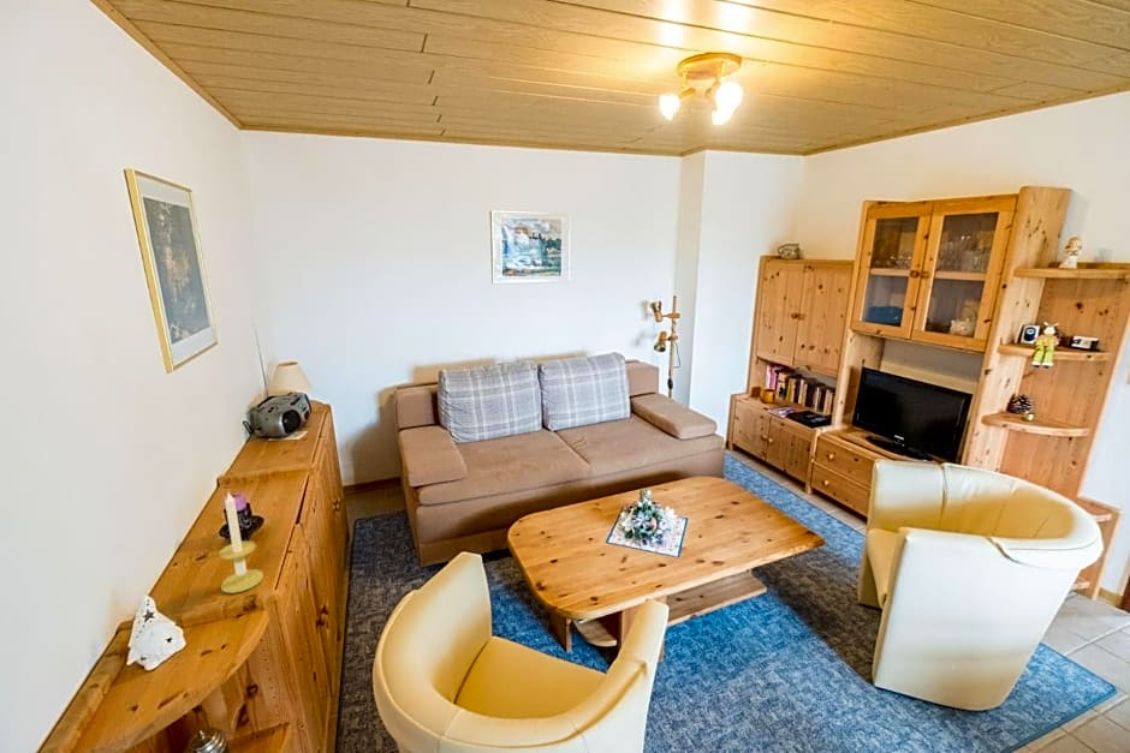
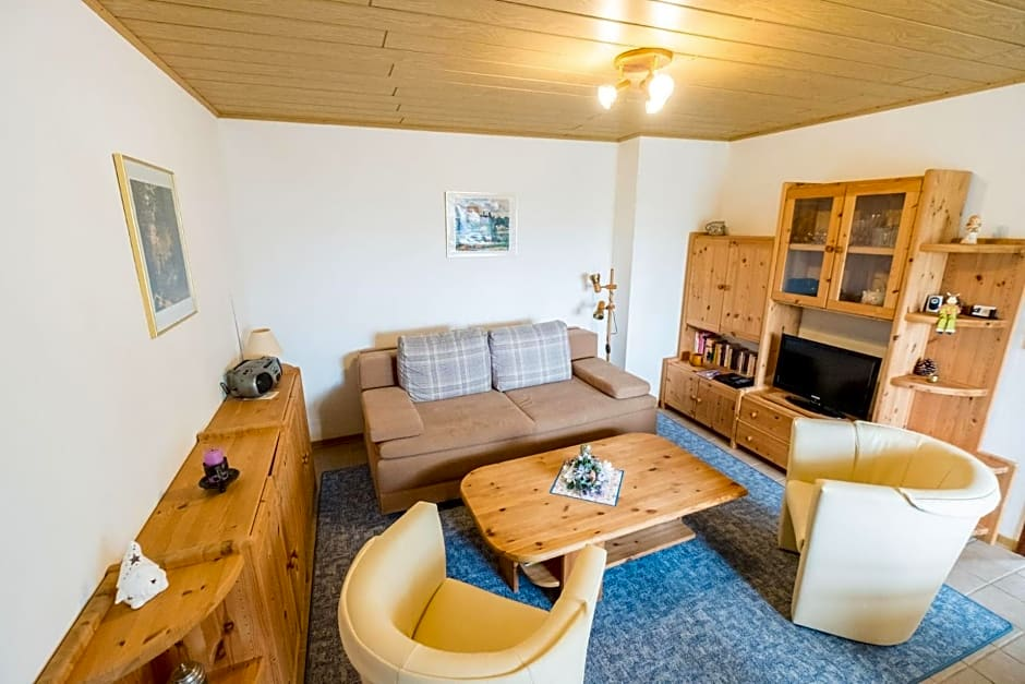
- candle [218,491,264,594]
